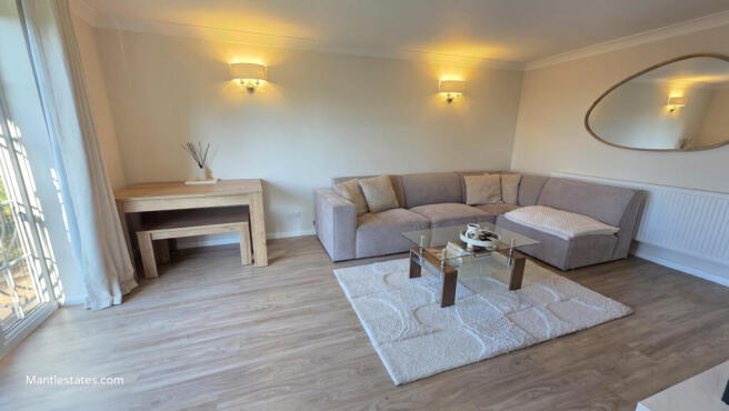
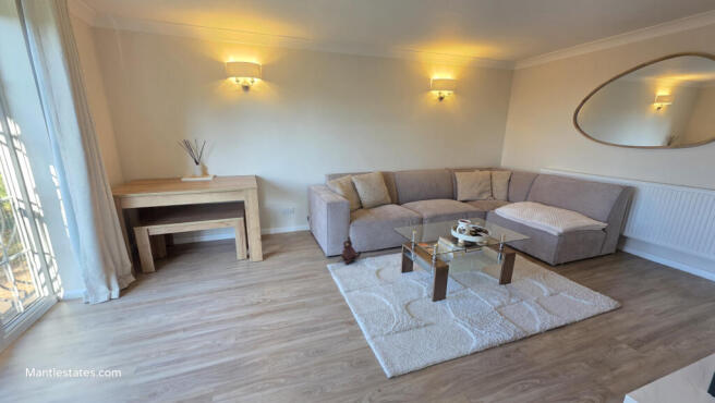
+ plush toy [340,235,362,266]
